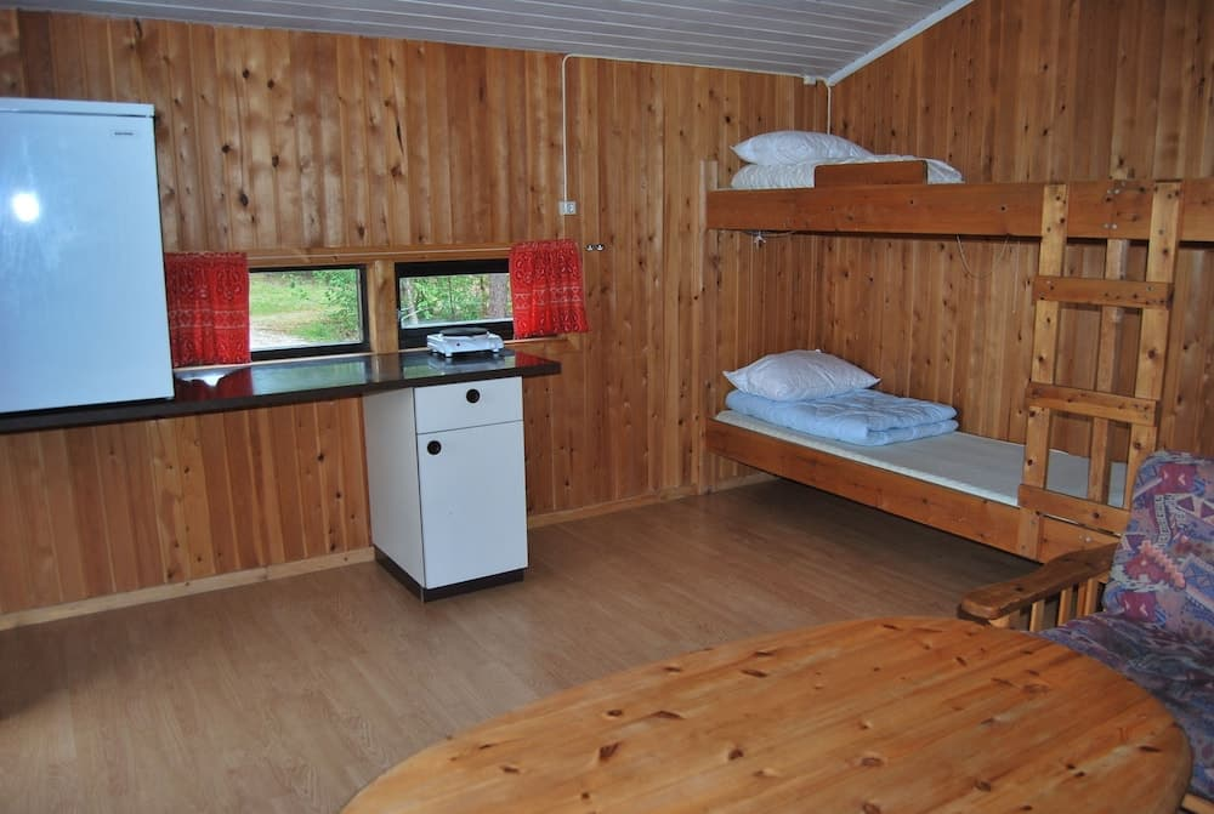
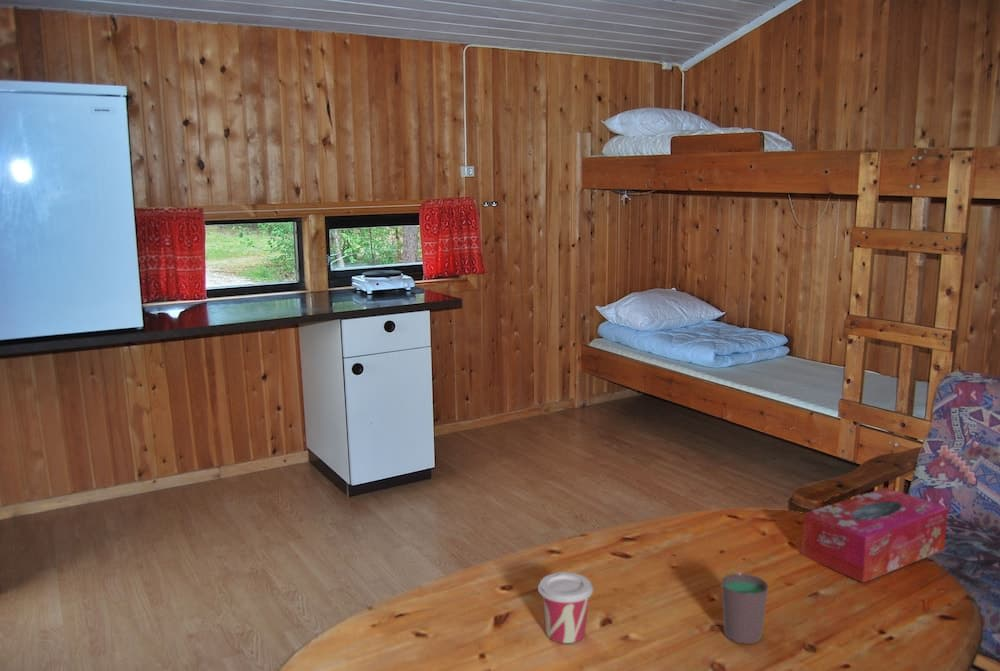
+ cup [537,571,594,644]
+ cup [720,572,769,645]
+ tissue box [801,486,949,584]
